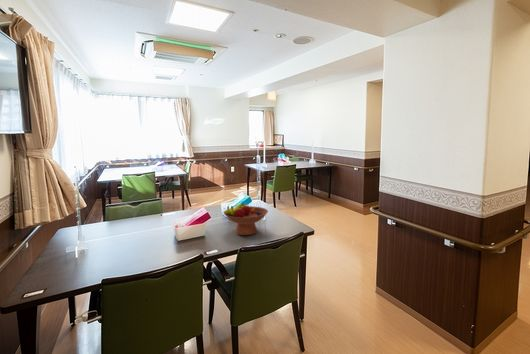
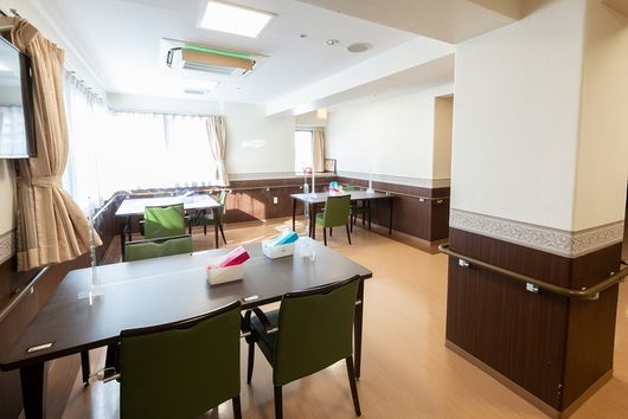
- fruit bowl [223,202,269,236]
